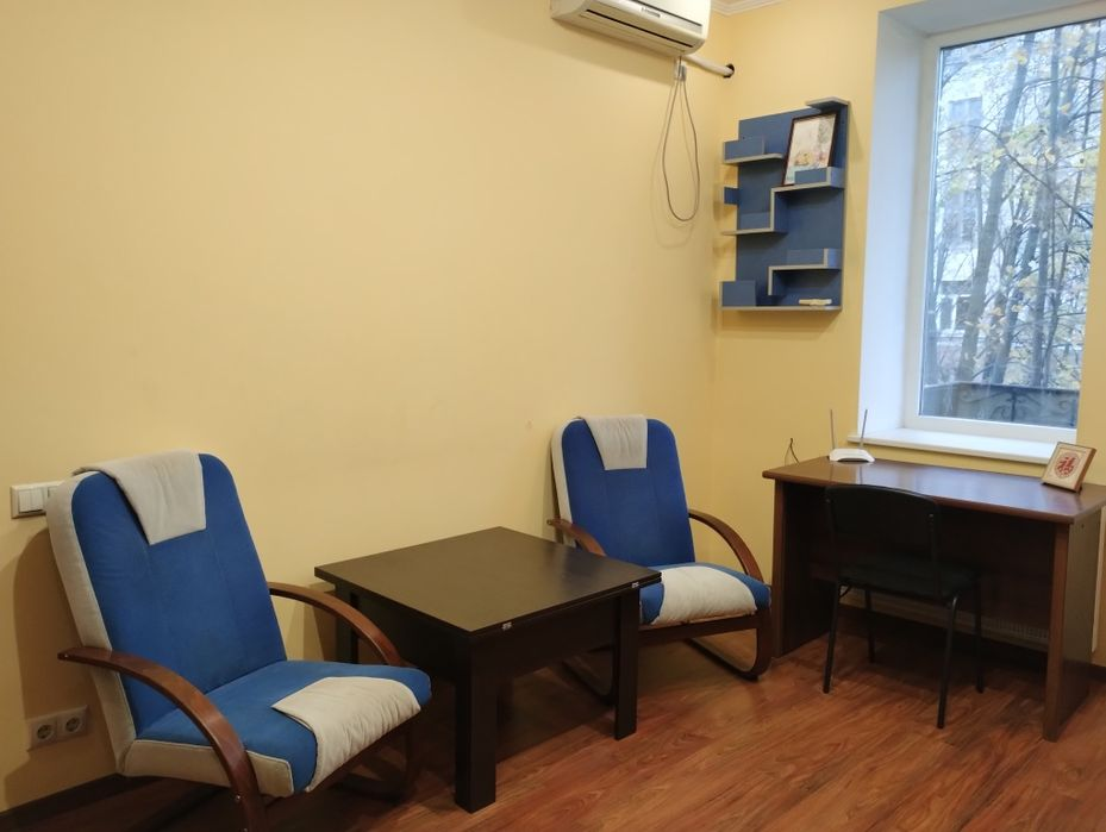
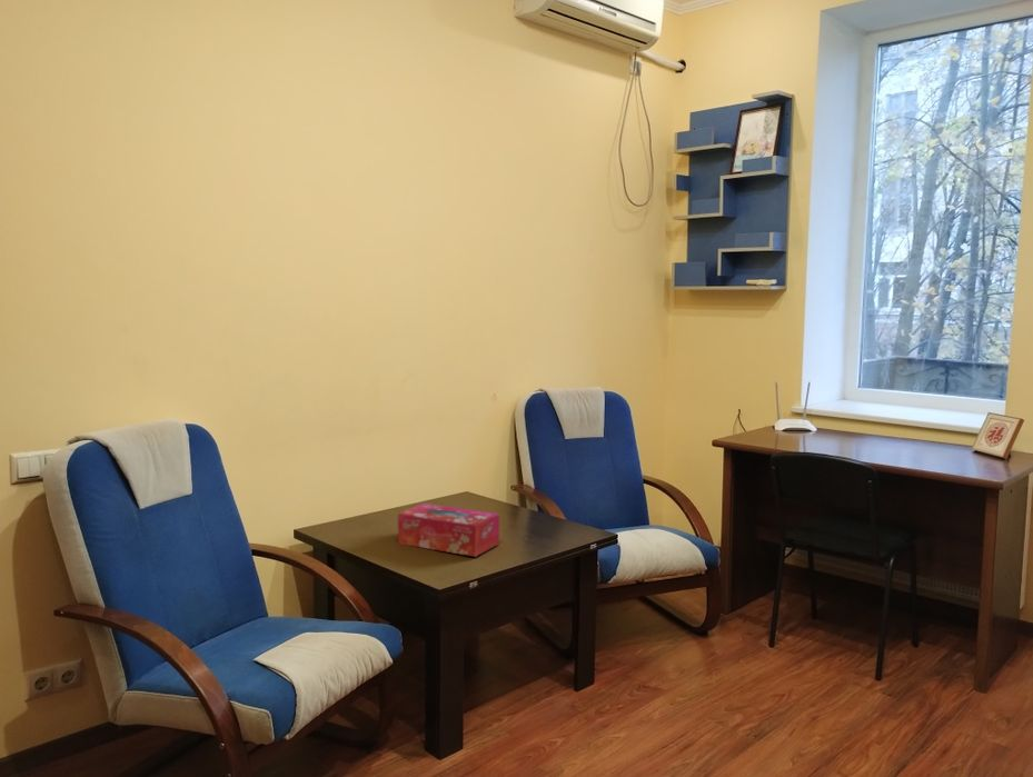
+ tissue box [397,502,500,558]
